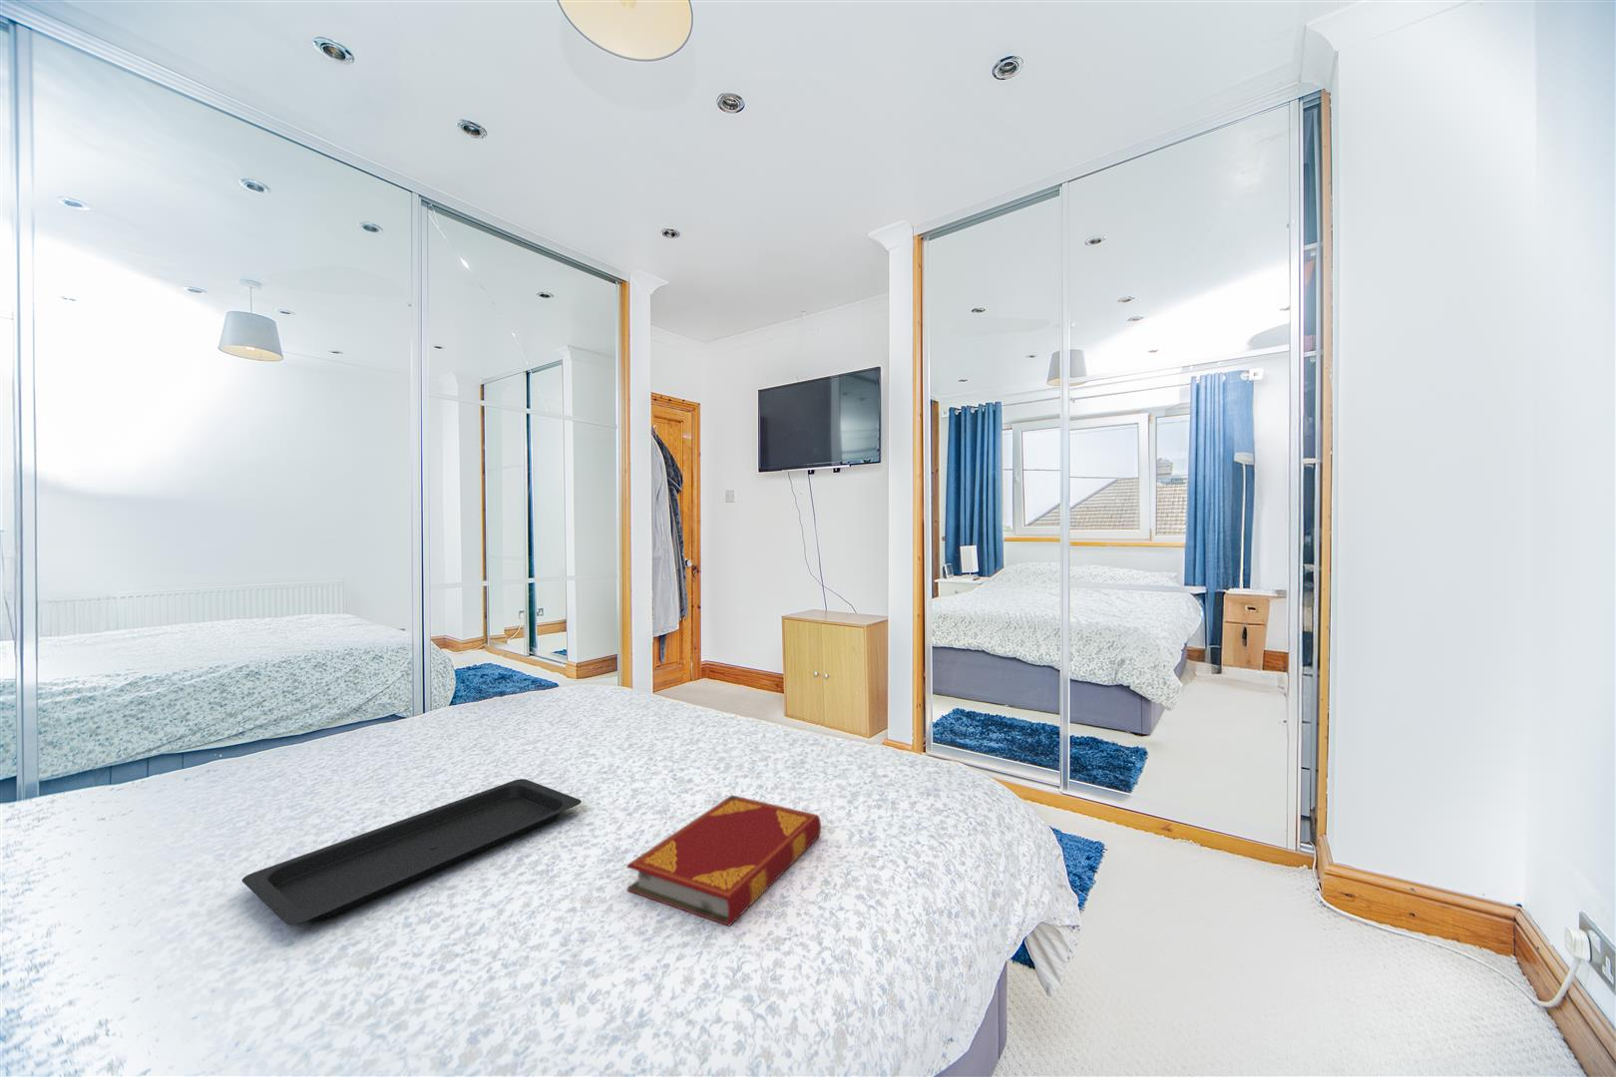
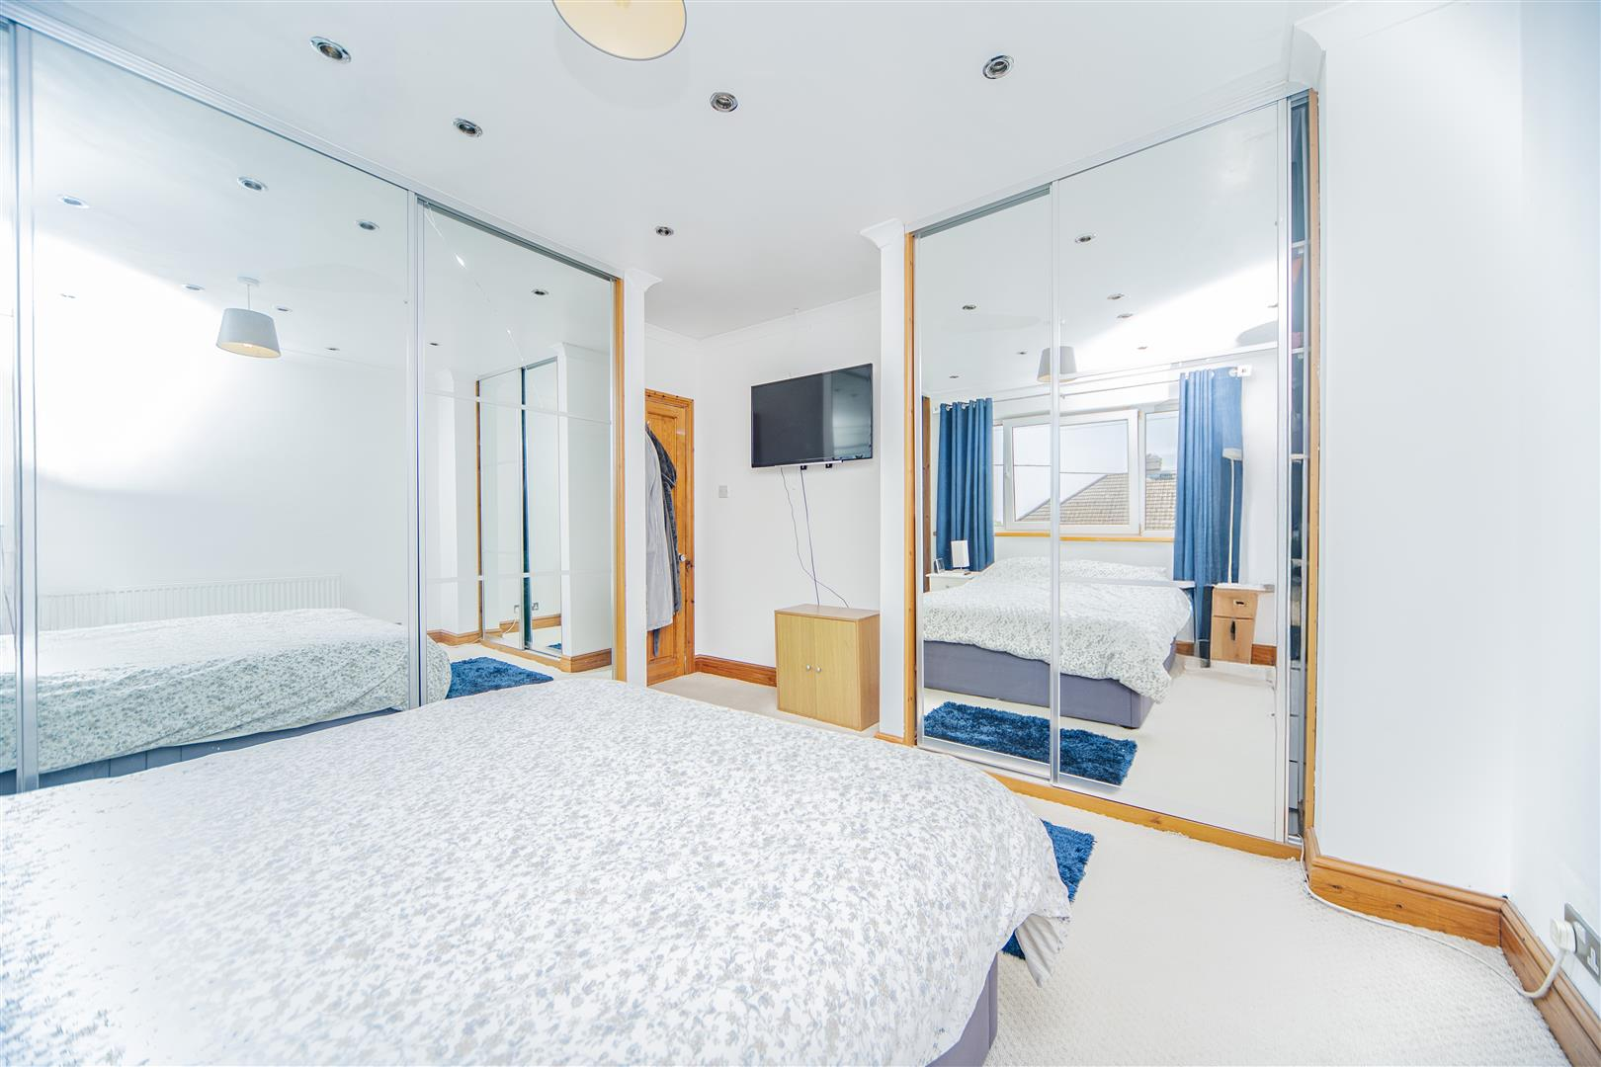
- serving tray [242,778,583,926]
- hardback book [625,793,822,928]
